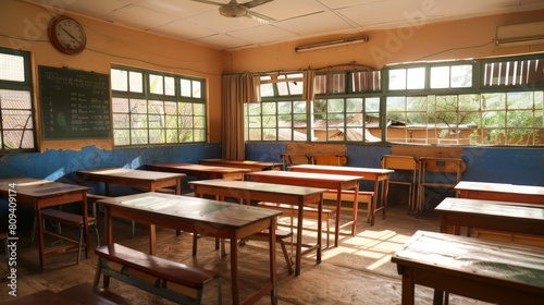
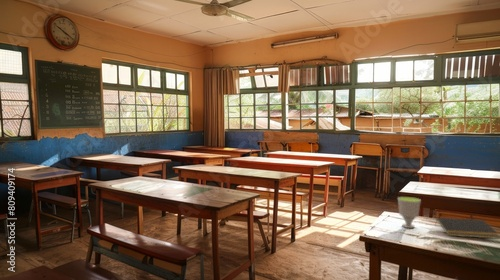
+ notepad [434,217,500,240]
+ cup [397,196,422,229]
